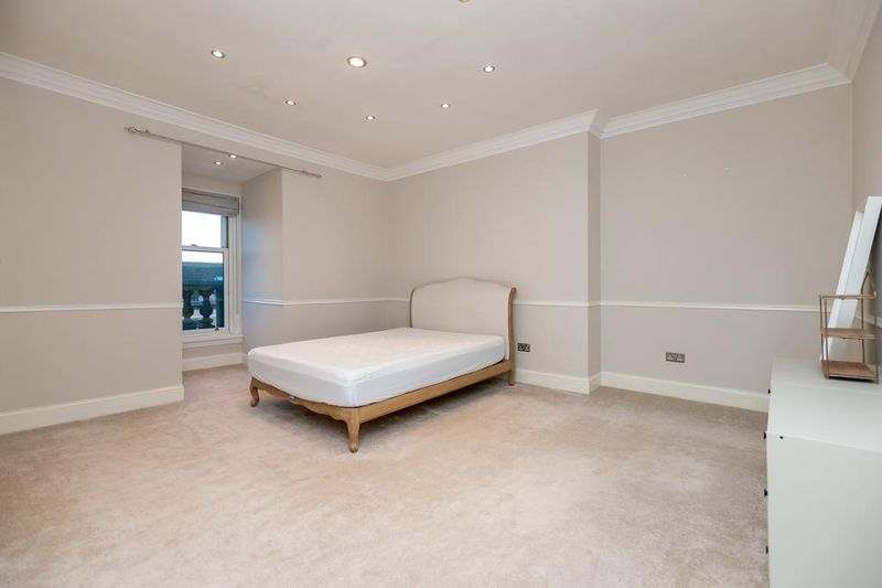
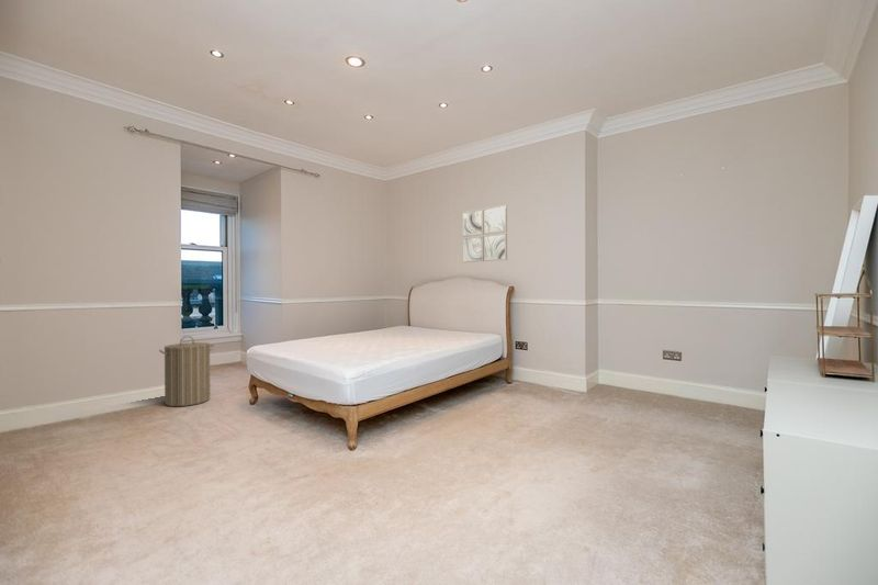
+ wall art [461,204,508,263]
+ laundry hamper [158,335,215,407]
